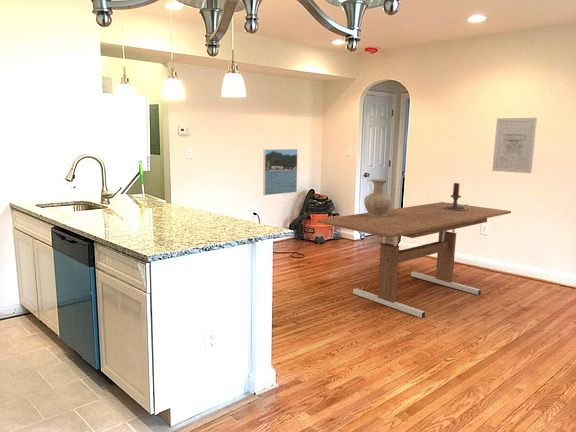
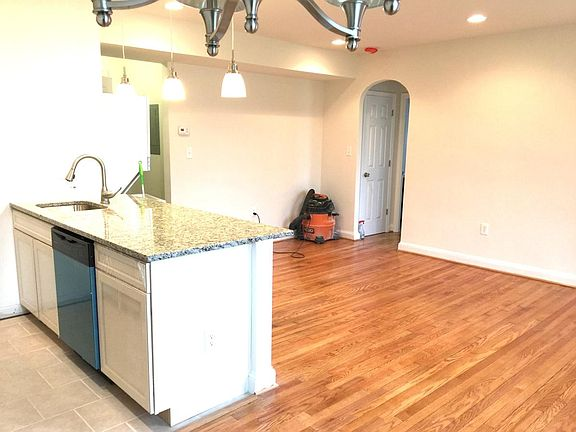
- wall art [491,117,538,174]
- vase [363,178,393,217]
- dining table [316,201,512,319]
- candle holder [445,182,470,210]
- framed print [262,148,298,196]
